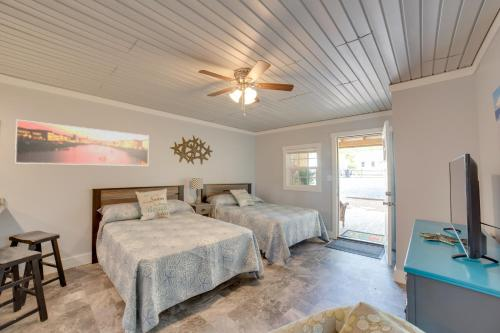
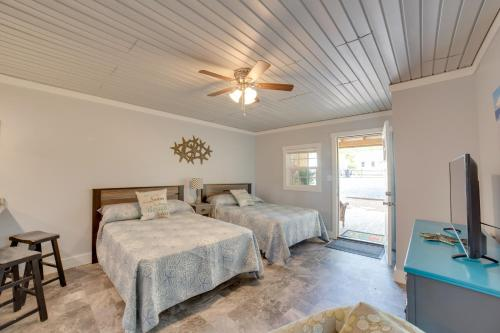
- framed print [14,119,150,167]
